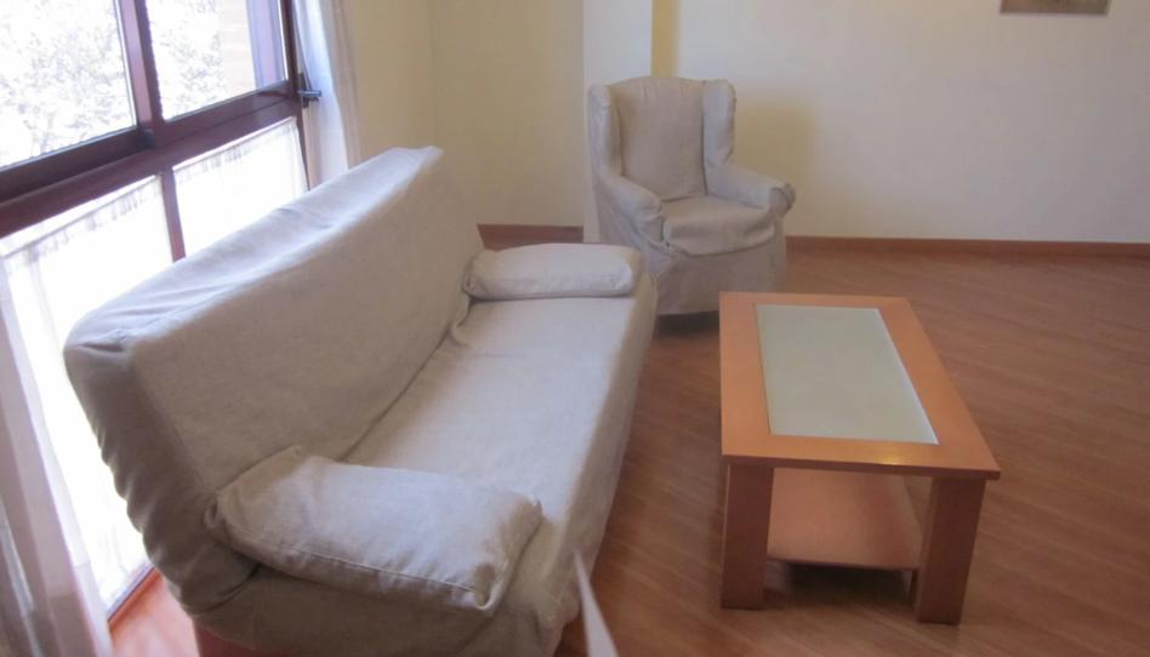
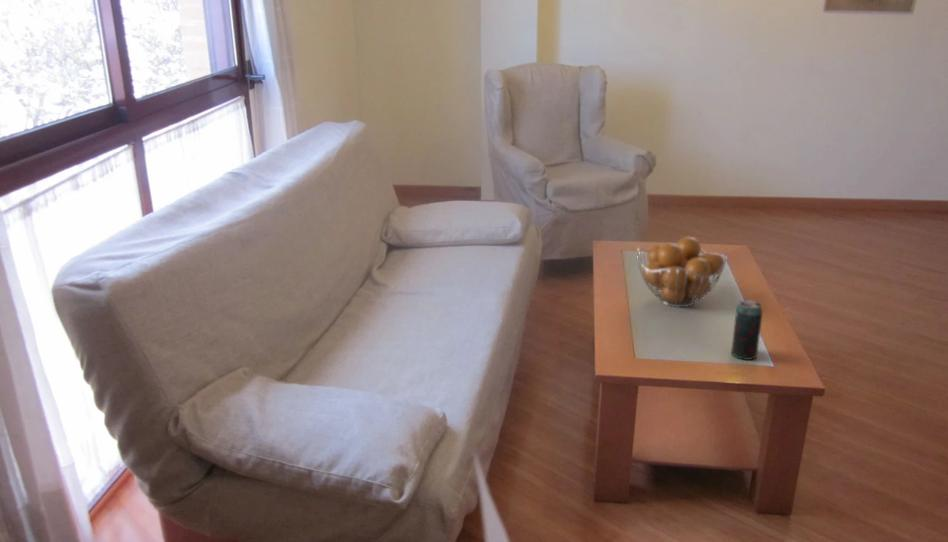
+ fruit basket [636,235,728,308]
+ beverage can [730,299,764,361]
